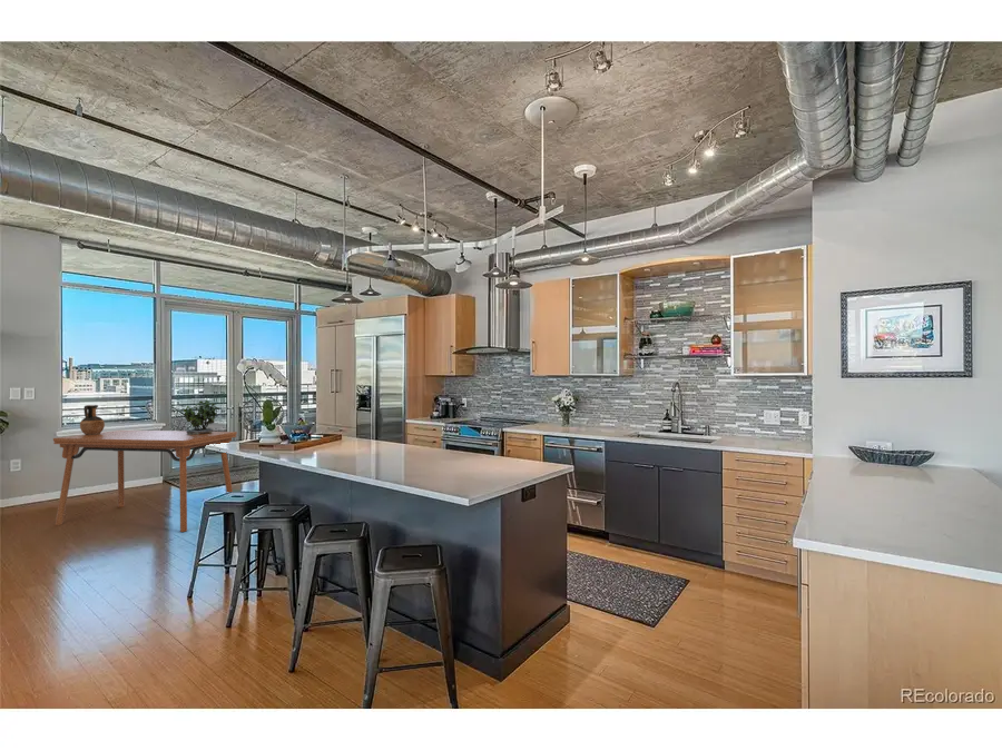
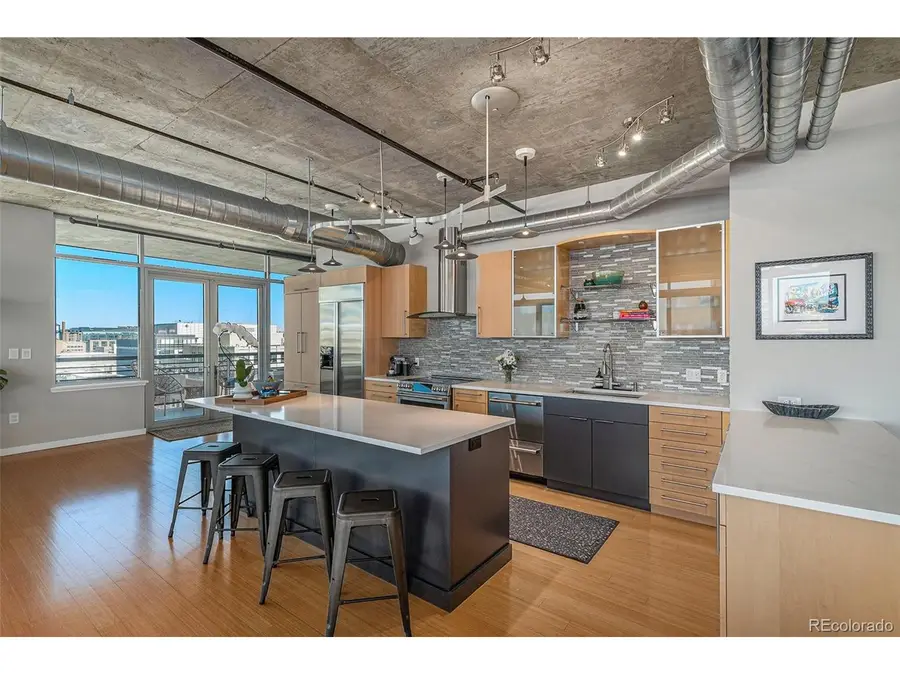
- potted plant [183,398,220,435]
- dining table [52,429,238,533]
- ceramic jug [79,404,106,435]
